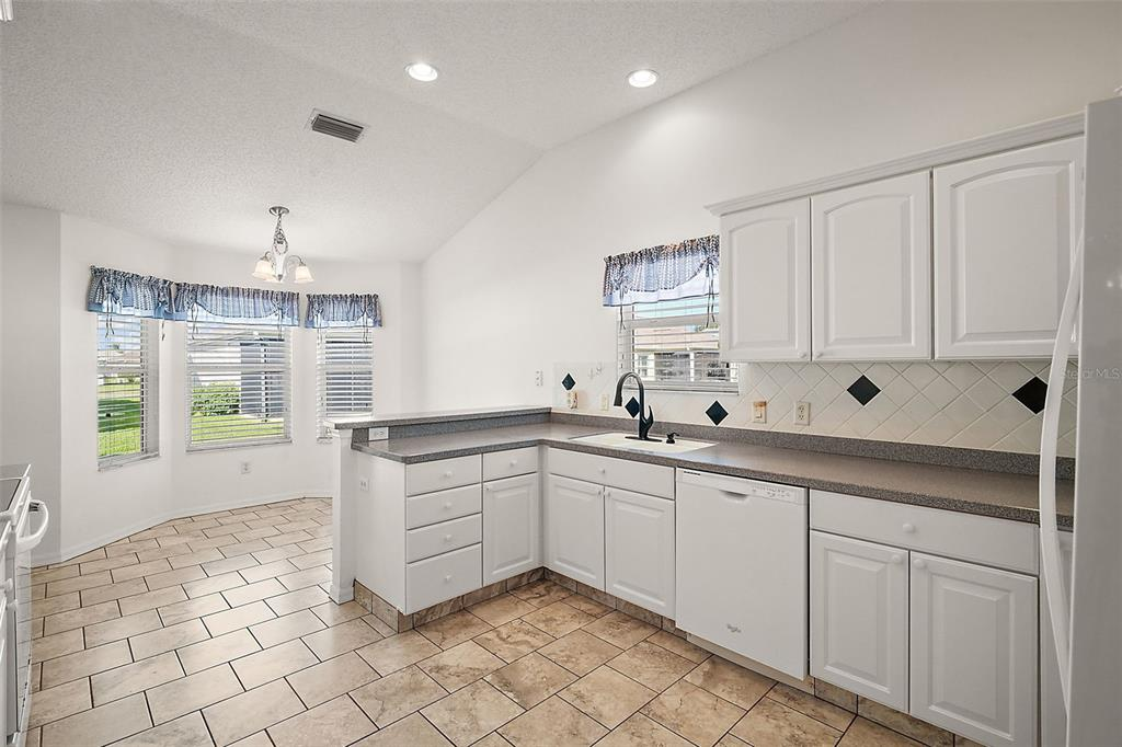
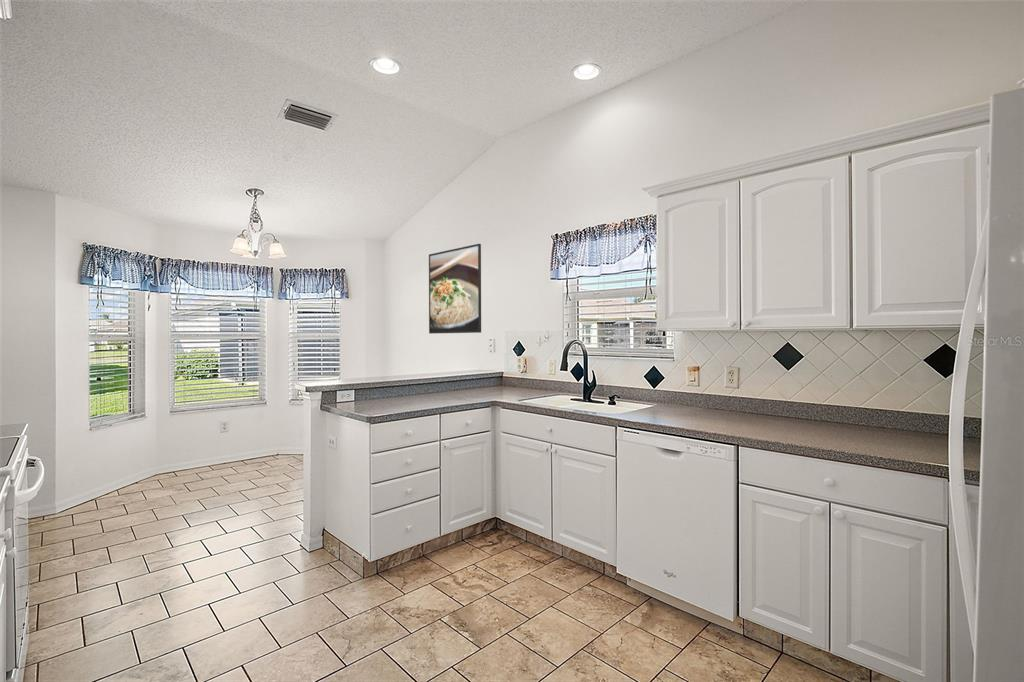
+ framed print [428,243,482,335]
